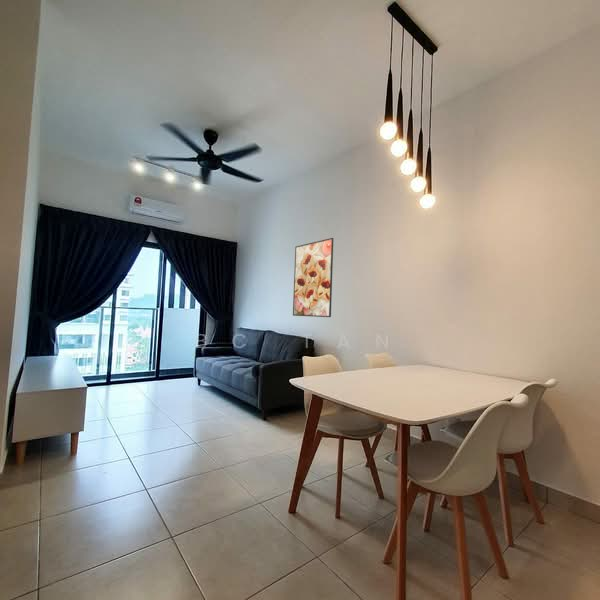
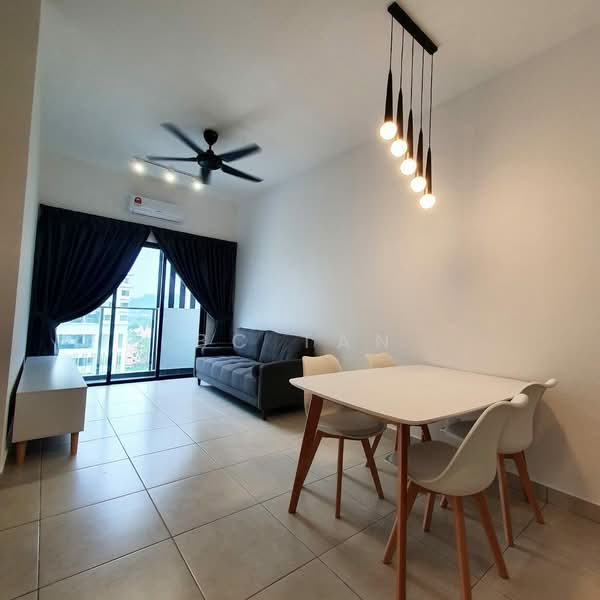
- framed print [292,237,334,318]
